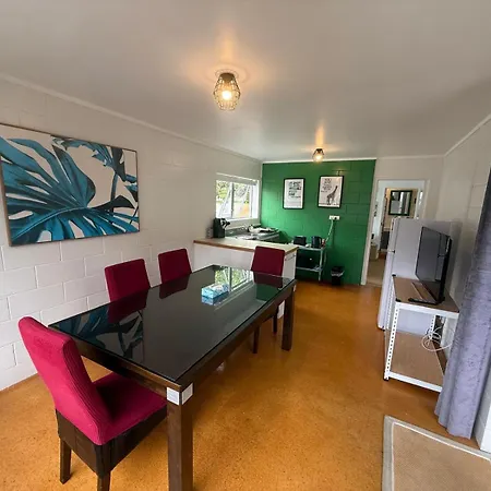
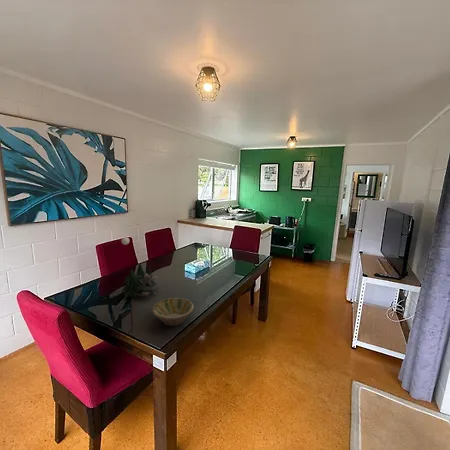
+ bowl [151,297,195,327]
+ plant [120,236,160,300]
